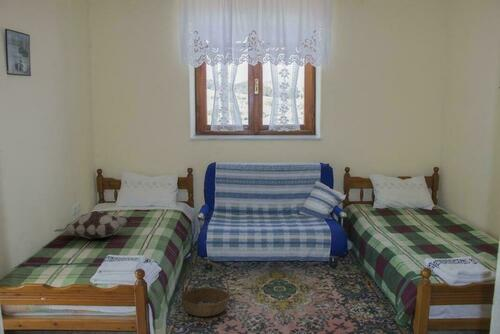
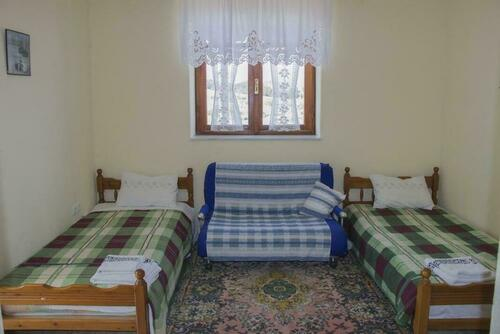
- basket [180,259,231,318]
- decorative pillow [54,210,133,240]
